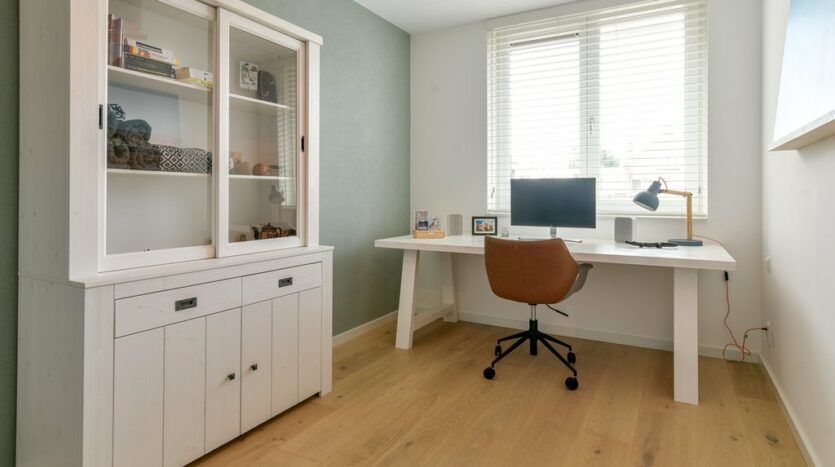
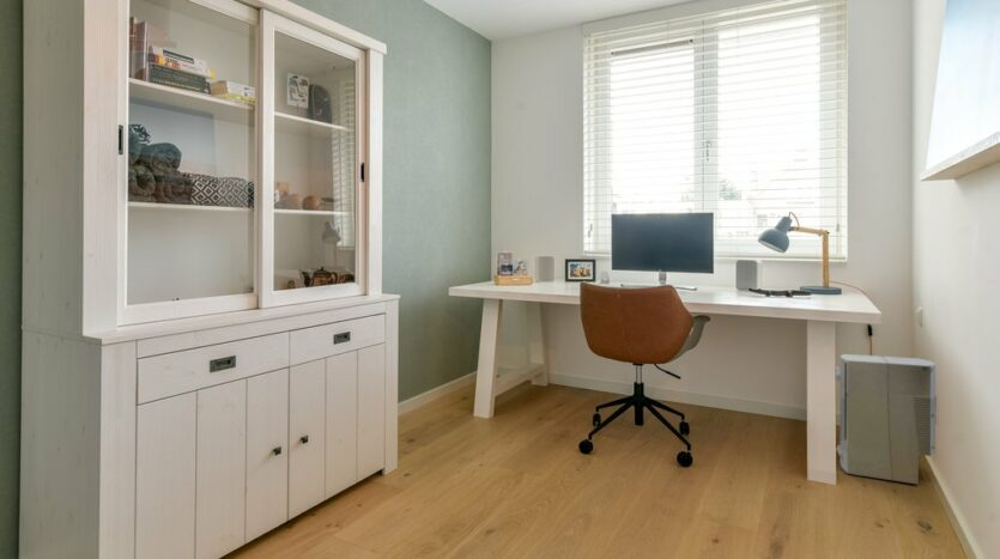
+ air purifier [835,353,938,485]
